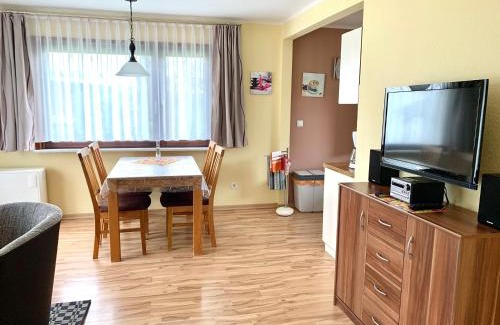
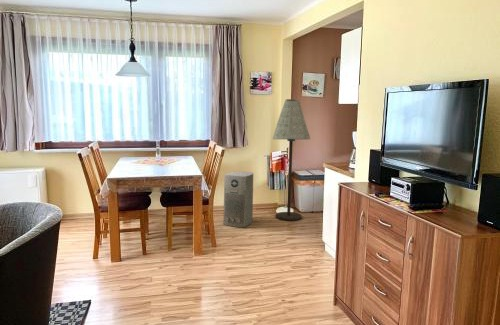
+ air purifier [222,170,254,228]
+ floor lamp [271,98,311,222]
